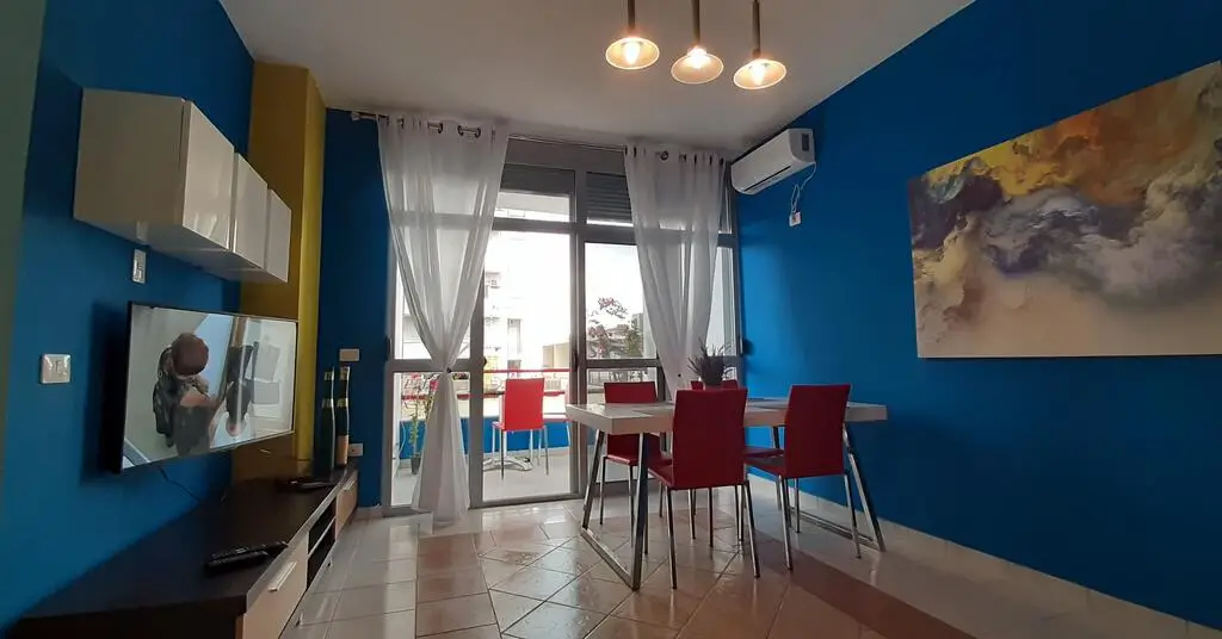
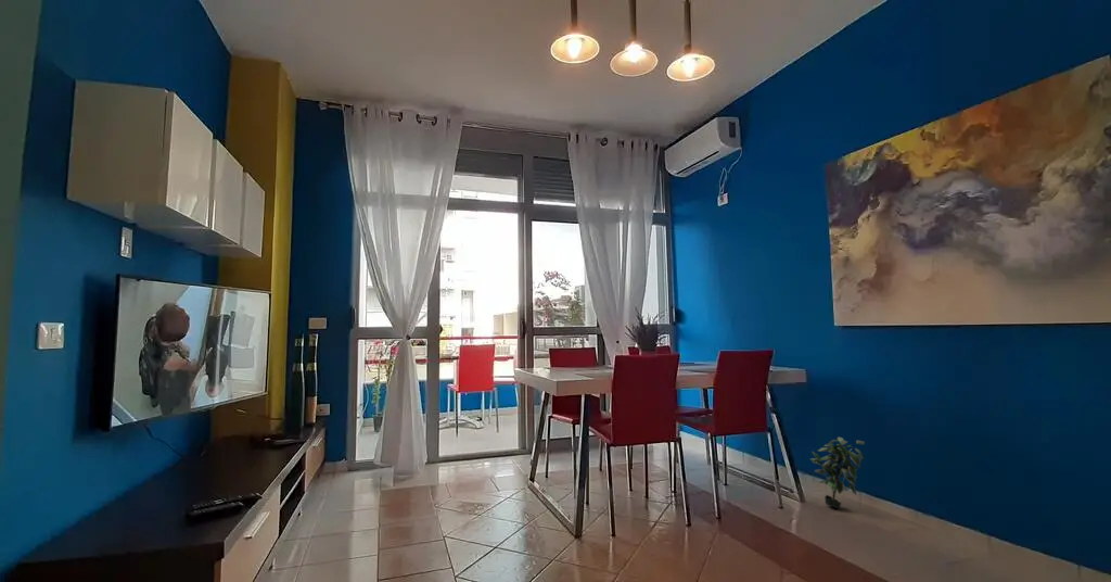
+ potted plant [809,436,866,509]
